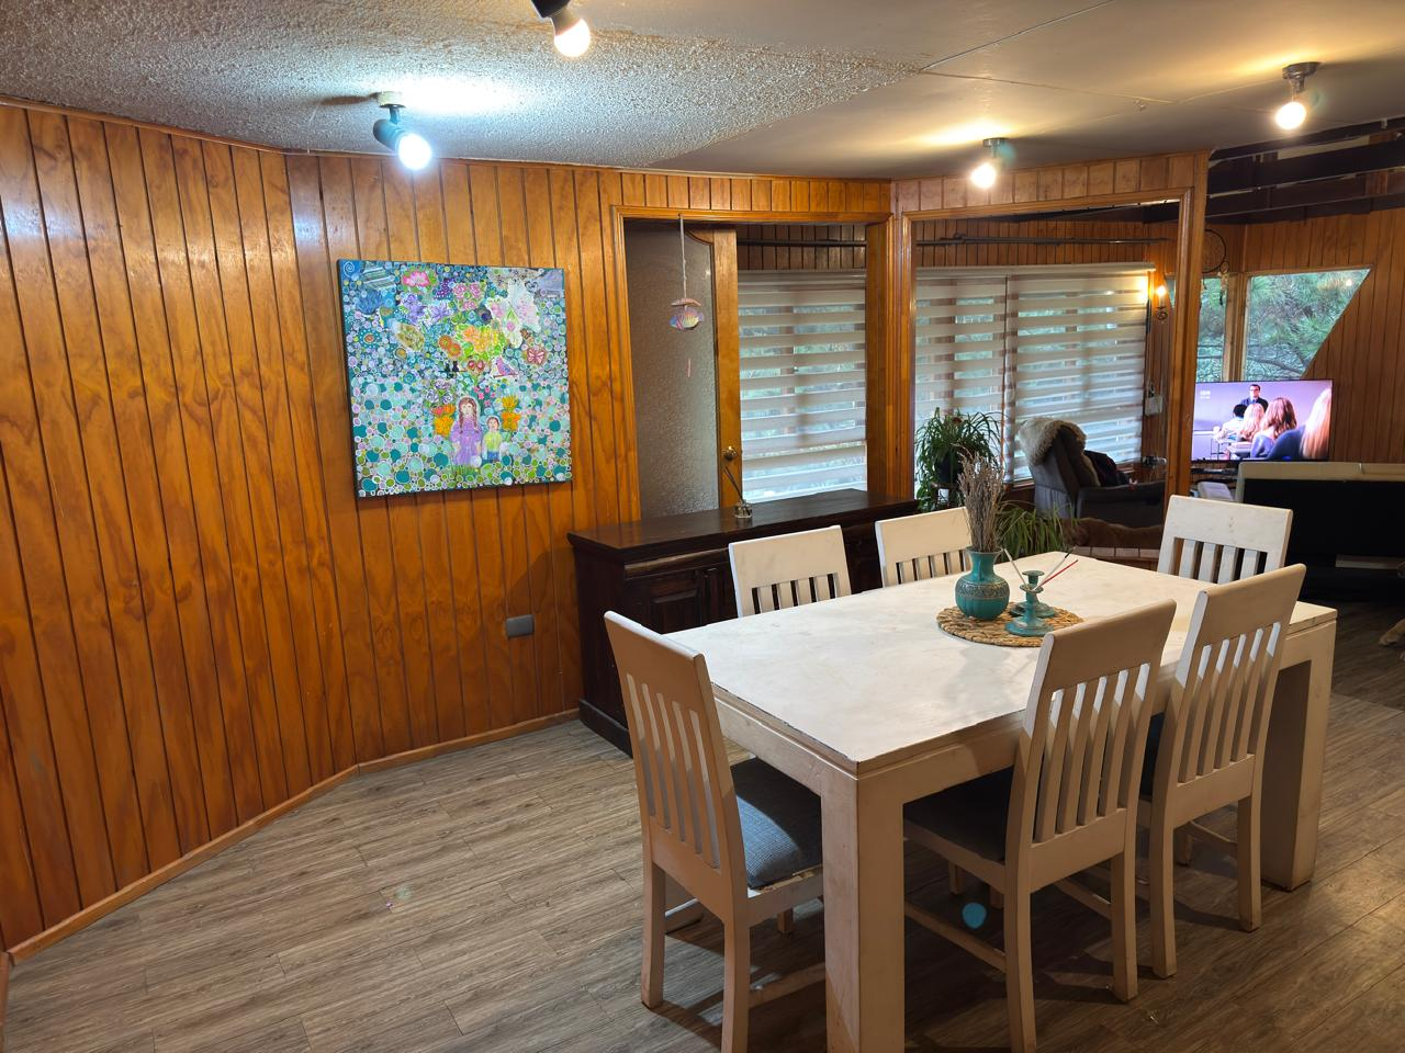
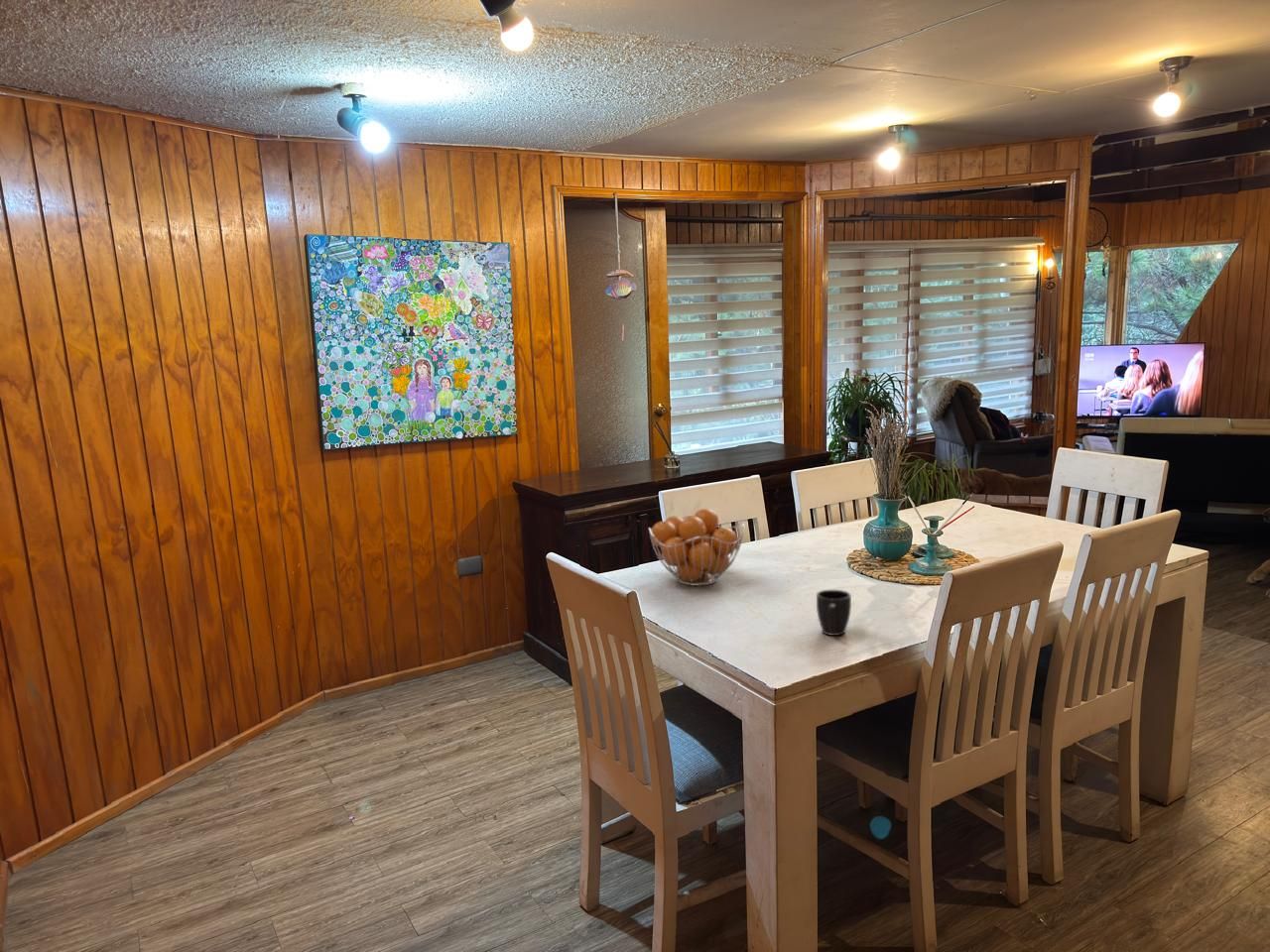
+ fruit basket [648,508,745,587]
+ mug [816,589,852,637]
